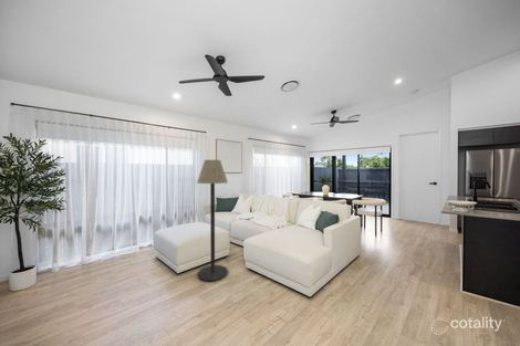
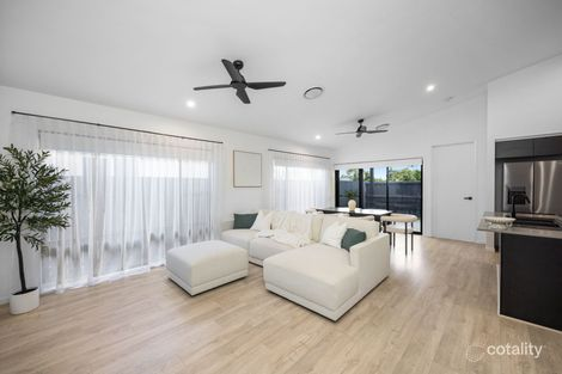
- floor lamp [196,159,229,283]
